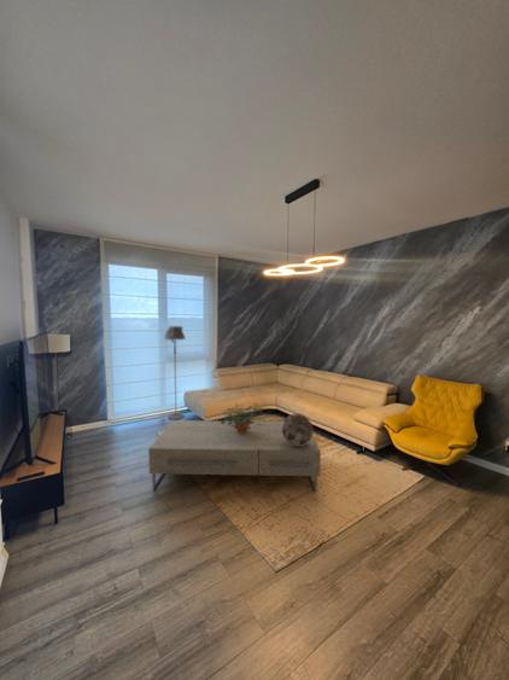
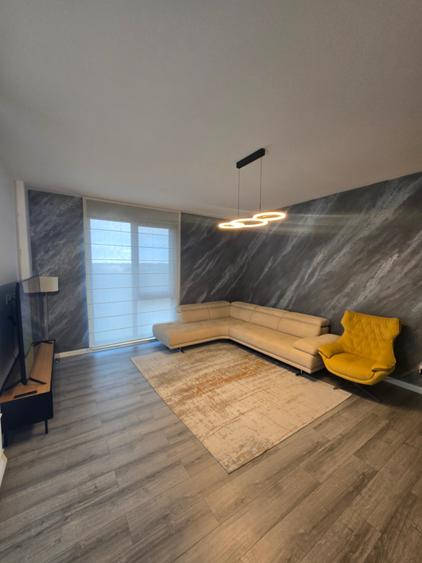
- decorative sphere [282,413,314,446]
- potted plant [220,402,267,434]
- coffee table [147,419,322,493]
- floor lamp [163,325,187,422]
